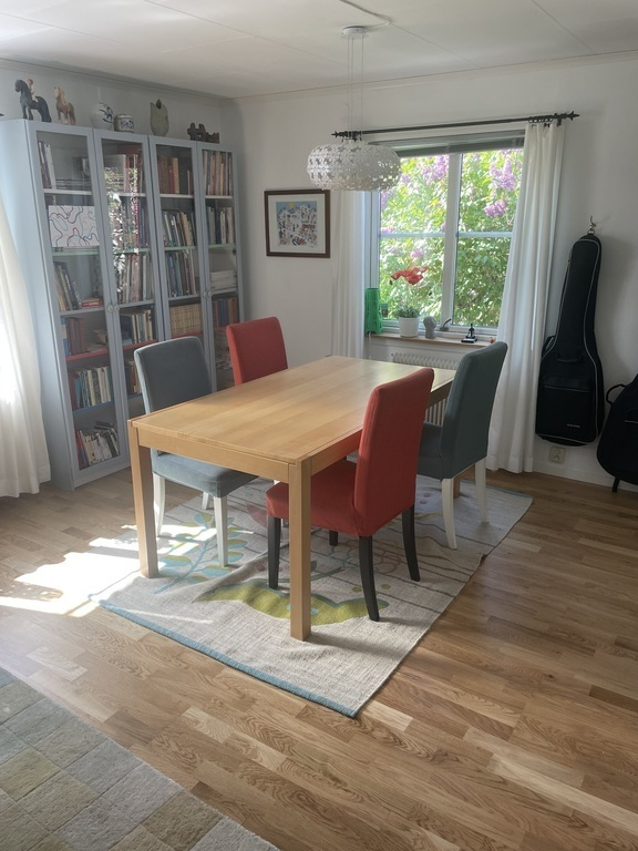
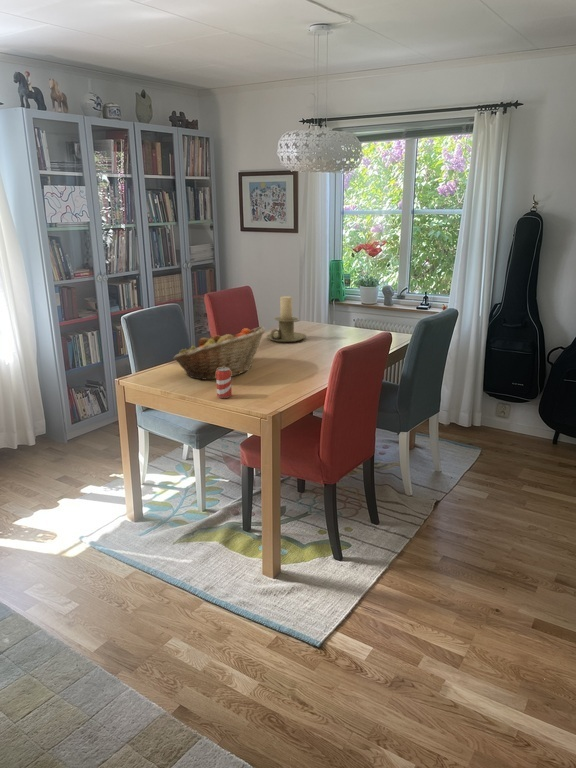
+ fruit basket [172,325,267,381]
+ candle holder [265,295,307,343]
+ beverage can [216,367,233,399]
